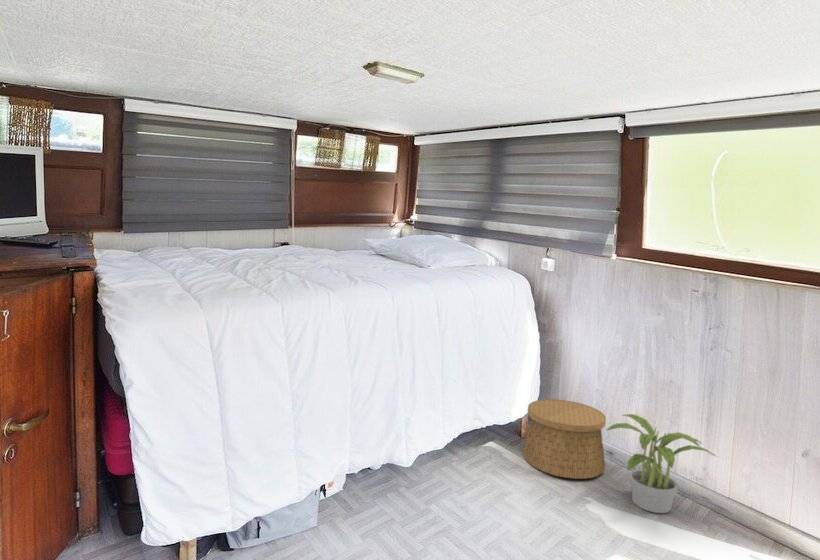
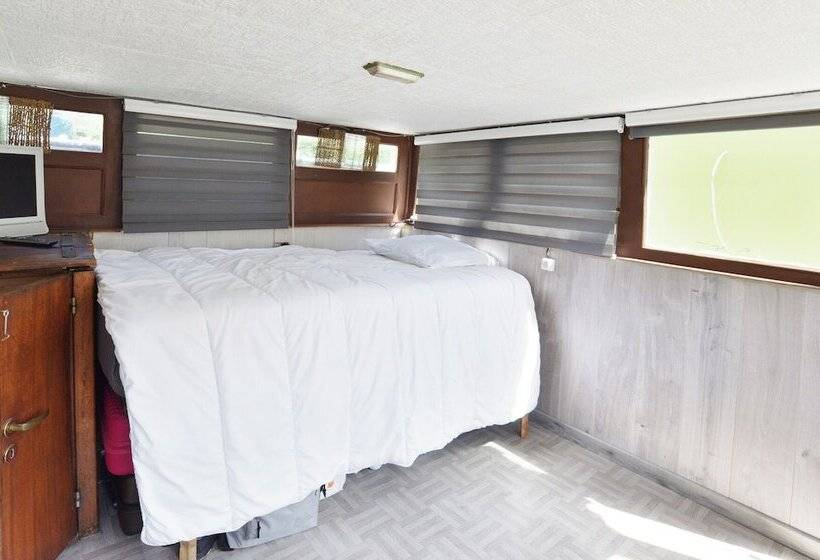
- basket [522,398,607,480]
- potted plant [605,413,717,514]
